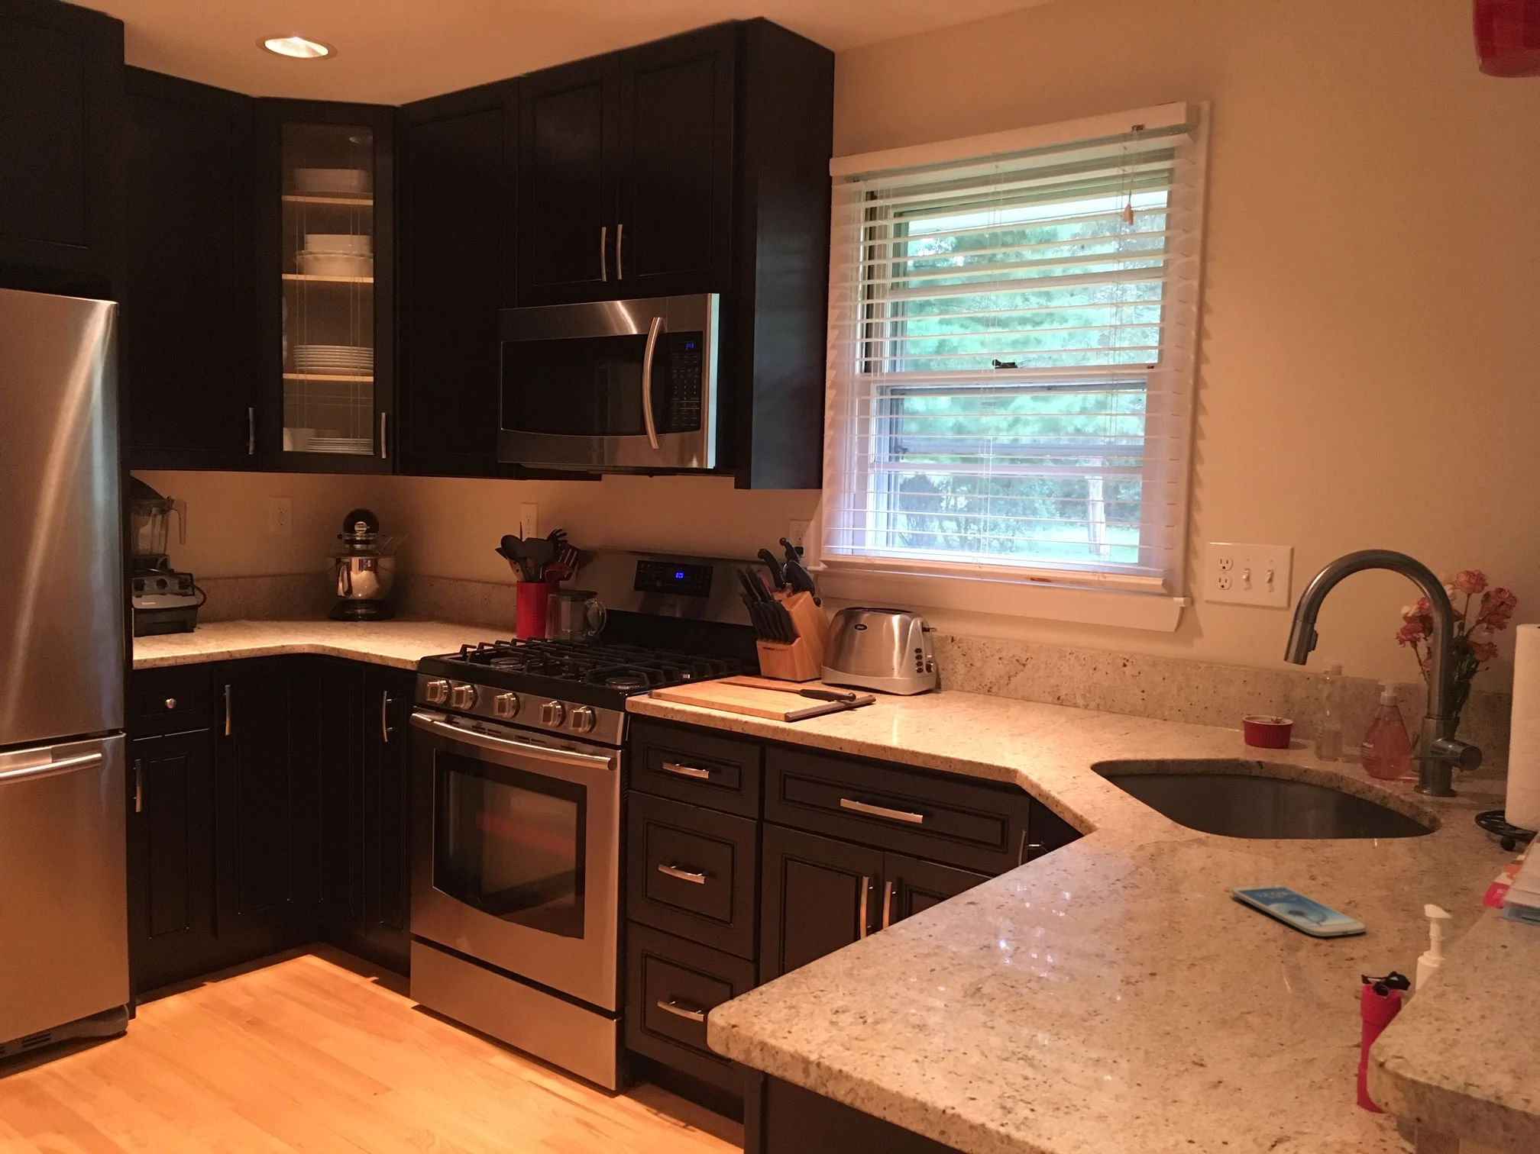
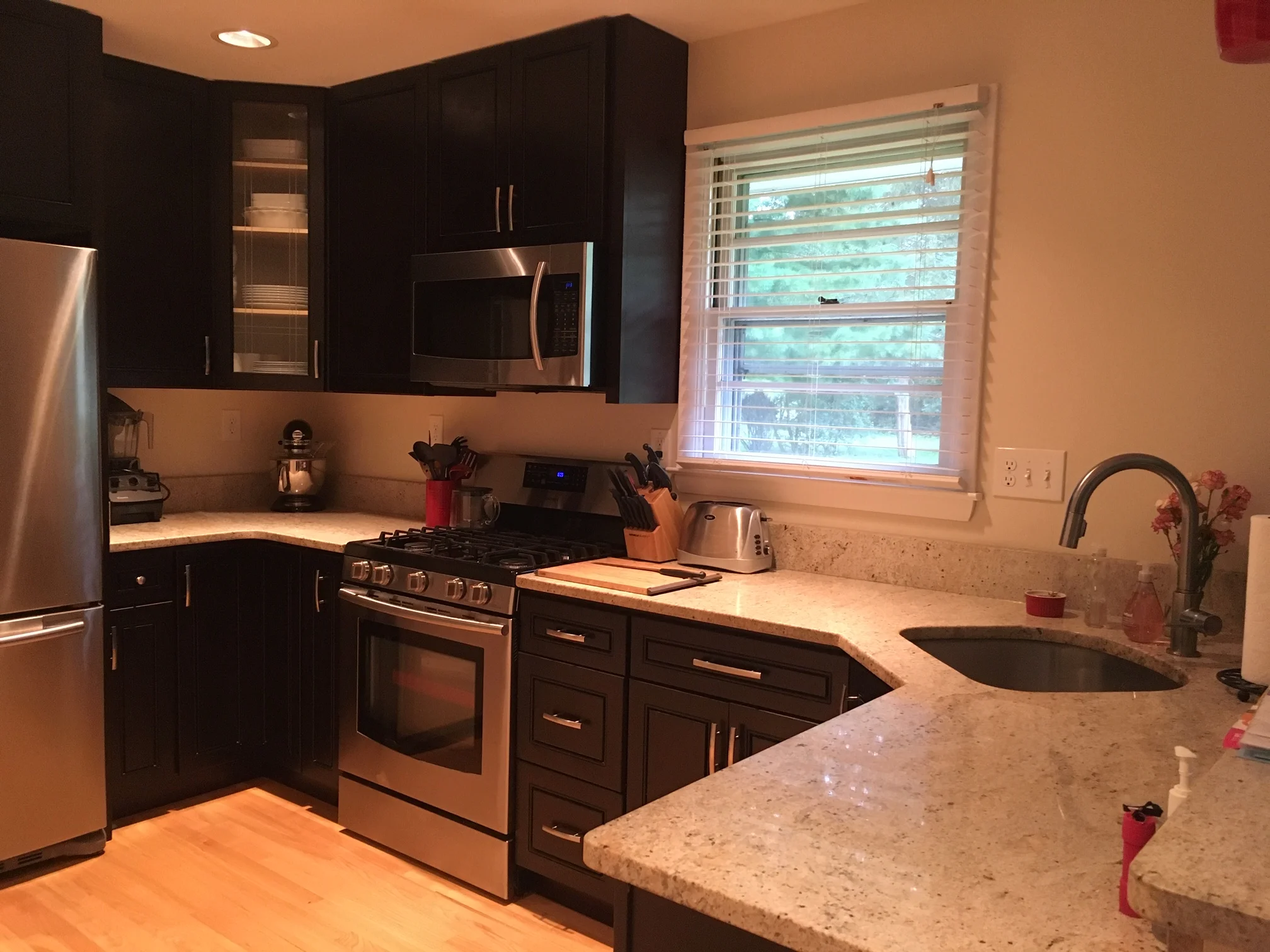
- smartphone [1231,882,1368,937]
